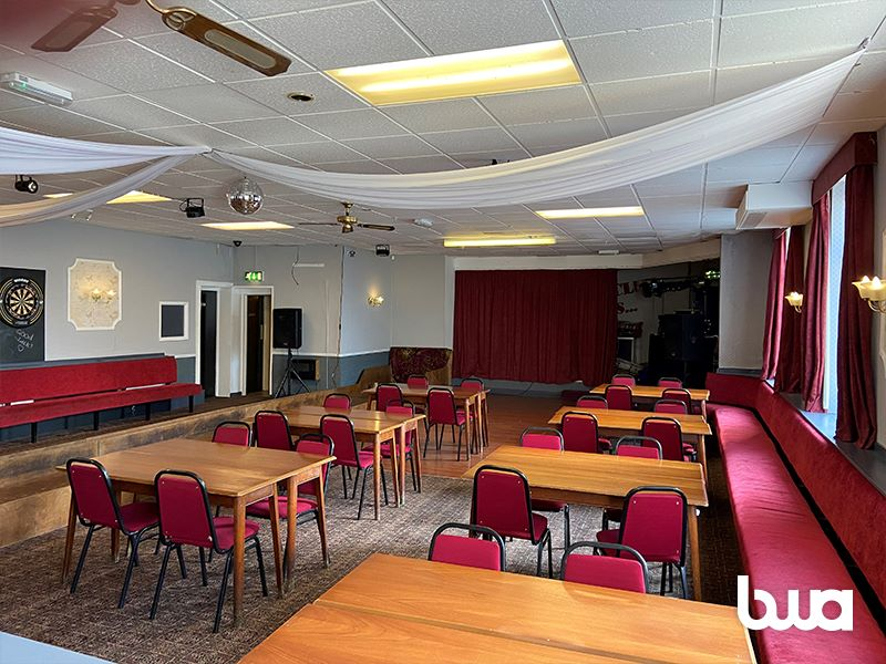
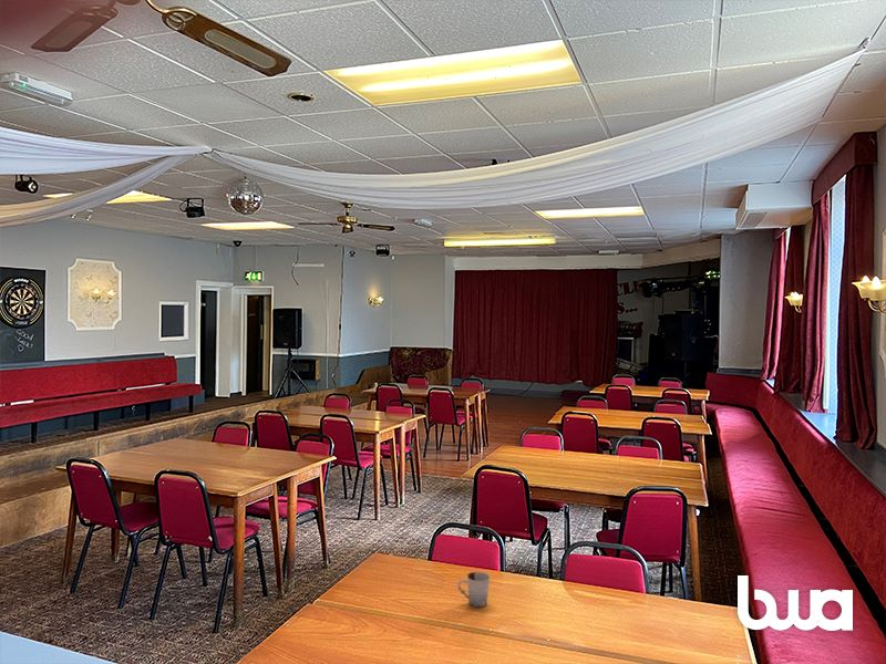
+ cup [457,571,492,608]
